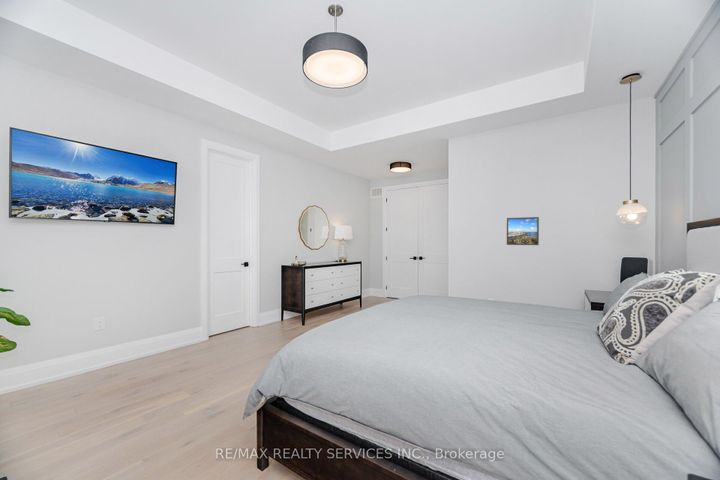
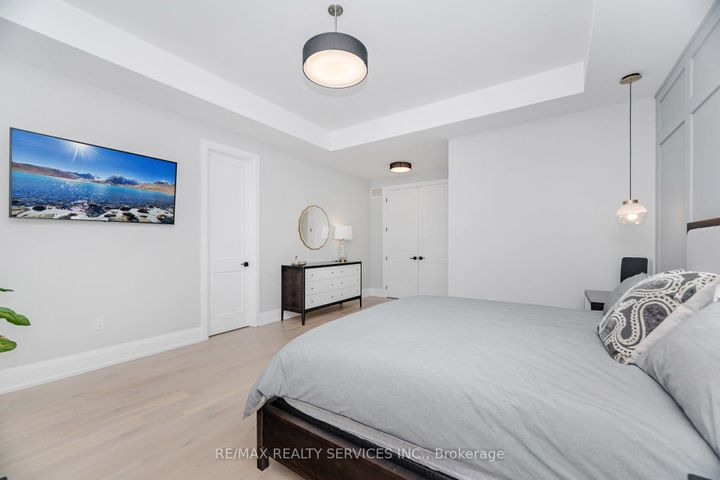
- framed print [506,216,540,246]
